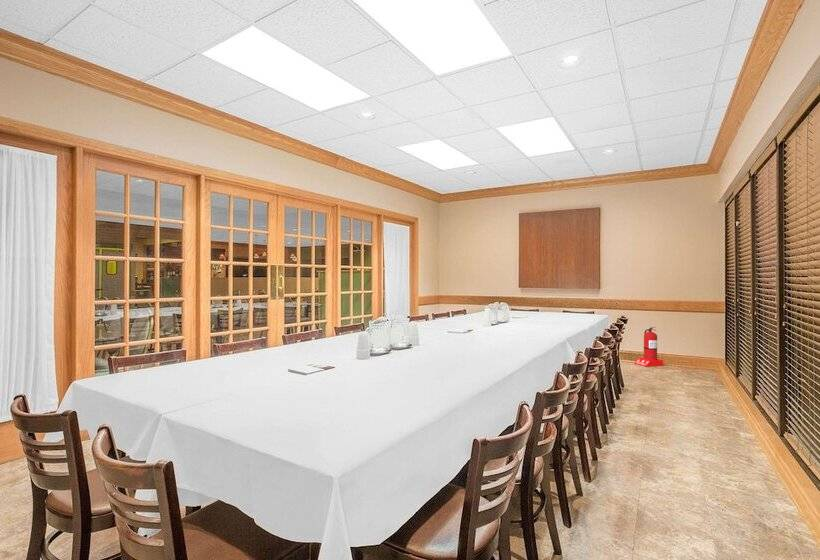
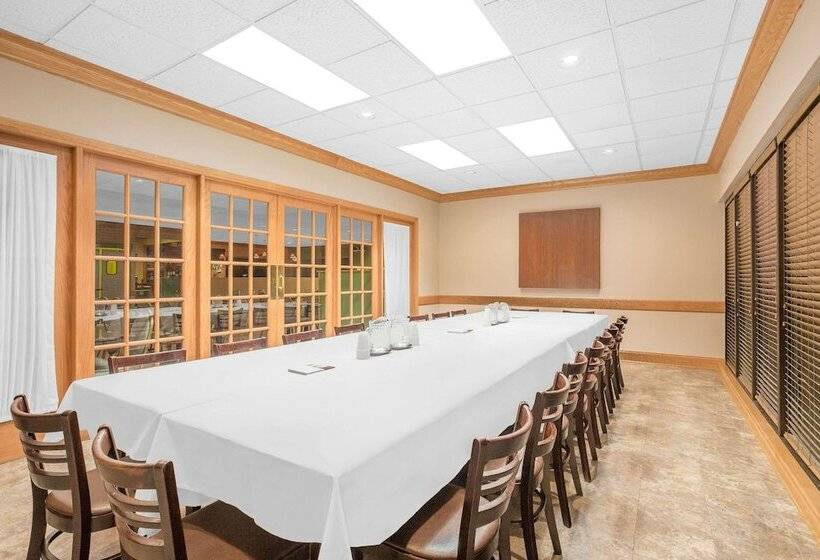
- fire extinguisher [633,326,664,367]
